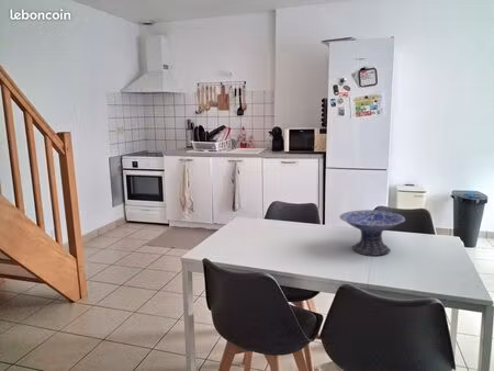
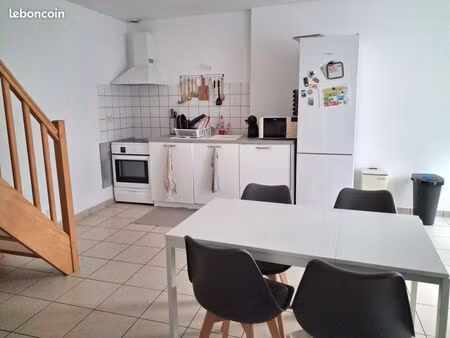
- decorative bowl [338,209,406,257]
